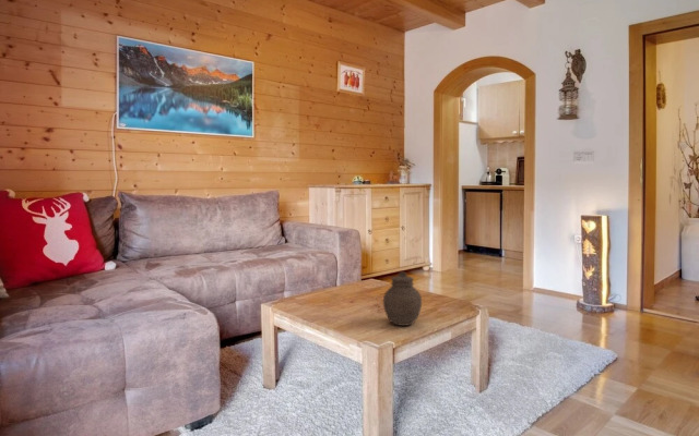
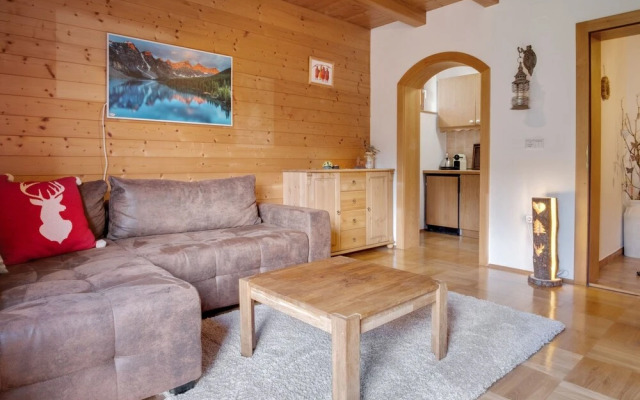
- jar [382,270,423,327]
